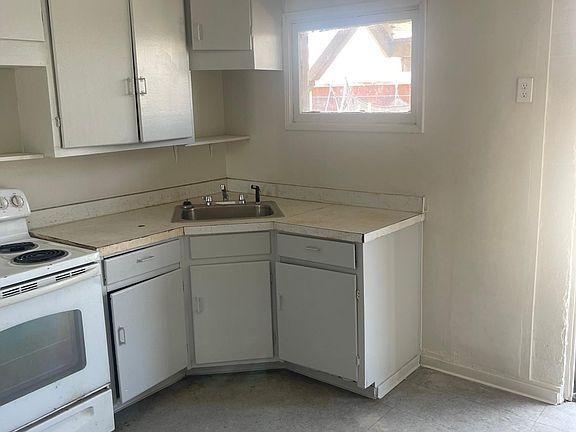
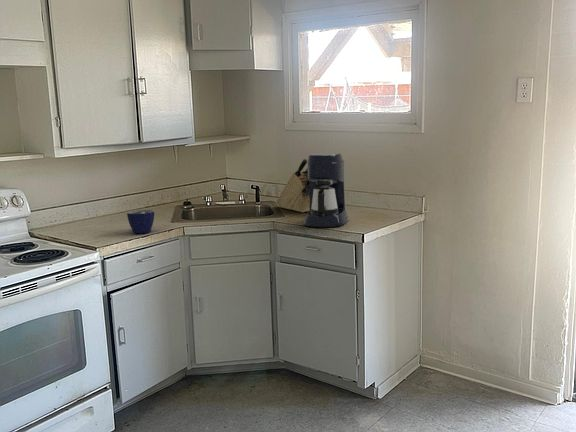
+ cup [126,209,155,234]
+ coffee maker [303,152,349,228]
+ knife block [276,158,310,213]
